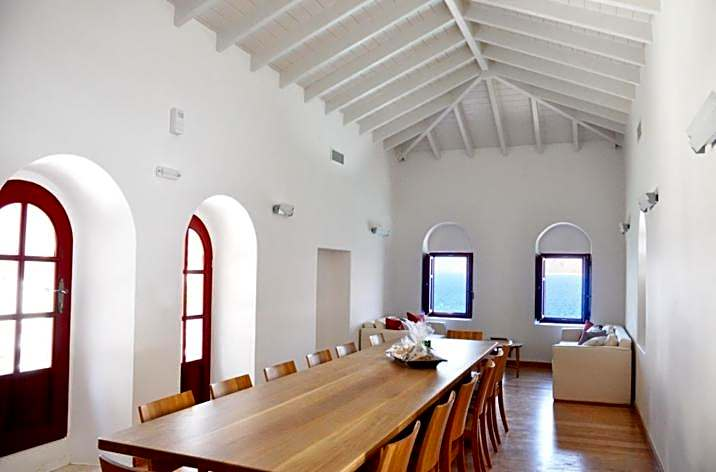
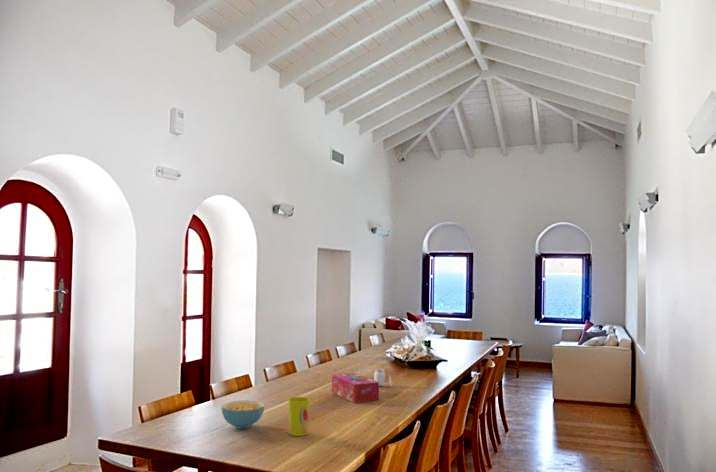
+ cereal bowl [221,399,265,429]
+ tissue box [331,372,380,404]
+ candle [373,368,392,388]
+ cup [287,396,311,437]
